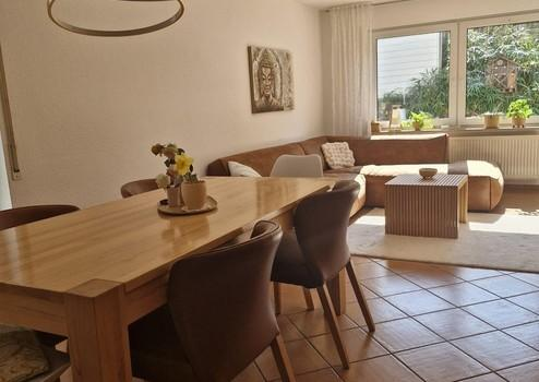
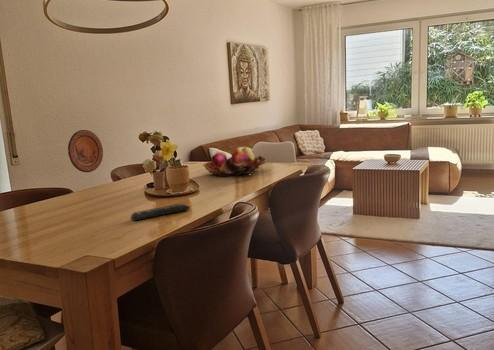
+ decorative plate [67,129,104,173]
+ fruit basket [202,146,268,177]
+ remote control [130,202,191,222]
